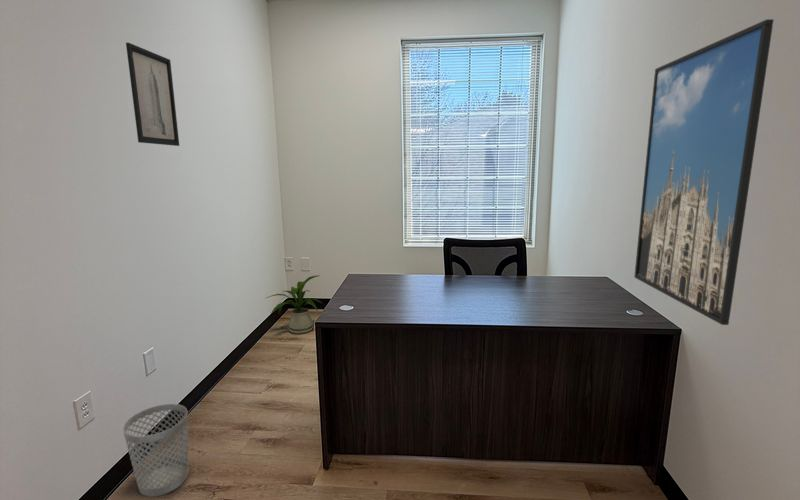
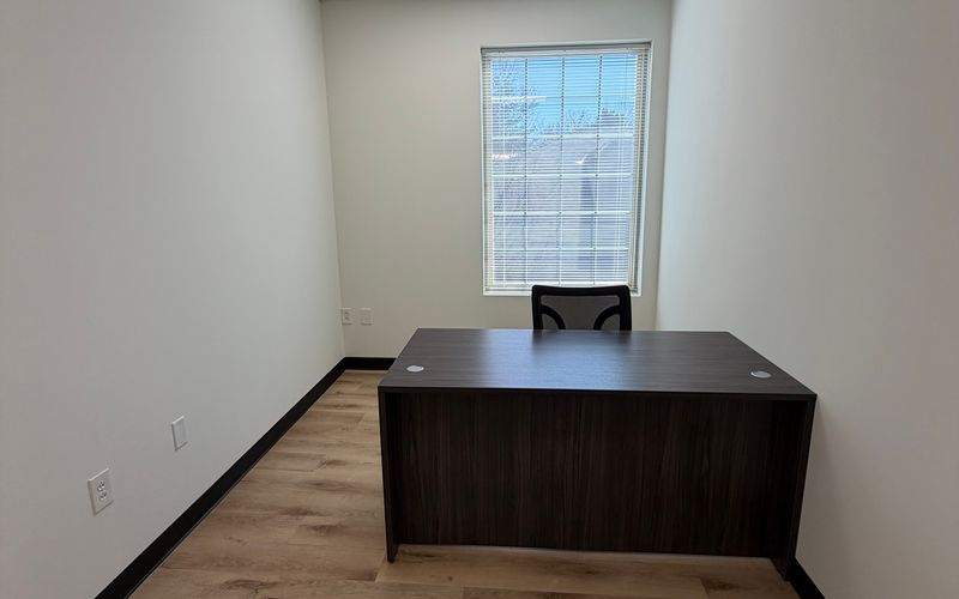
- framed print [633,18,775,326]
- house plant [265,274,324,335]
- wall art [125,42,180,147]
- wastebasket [122,403,190,498]
